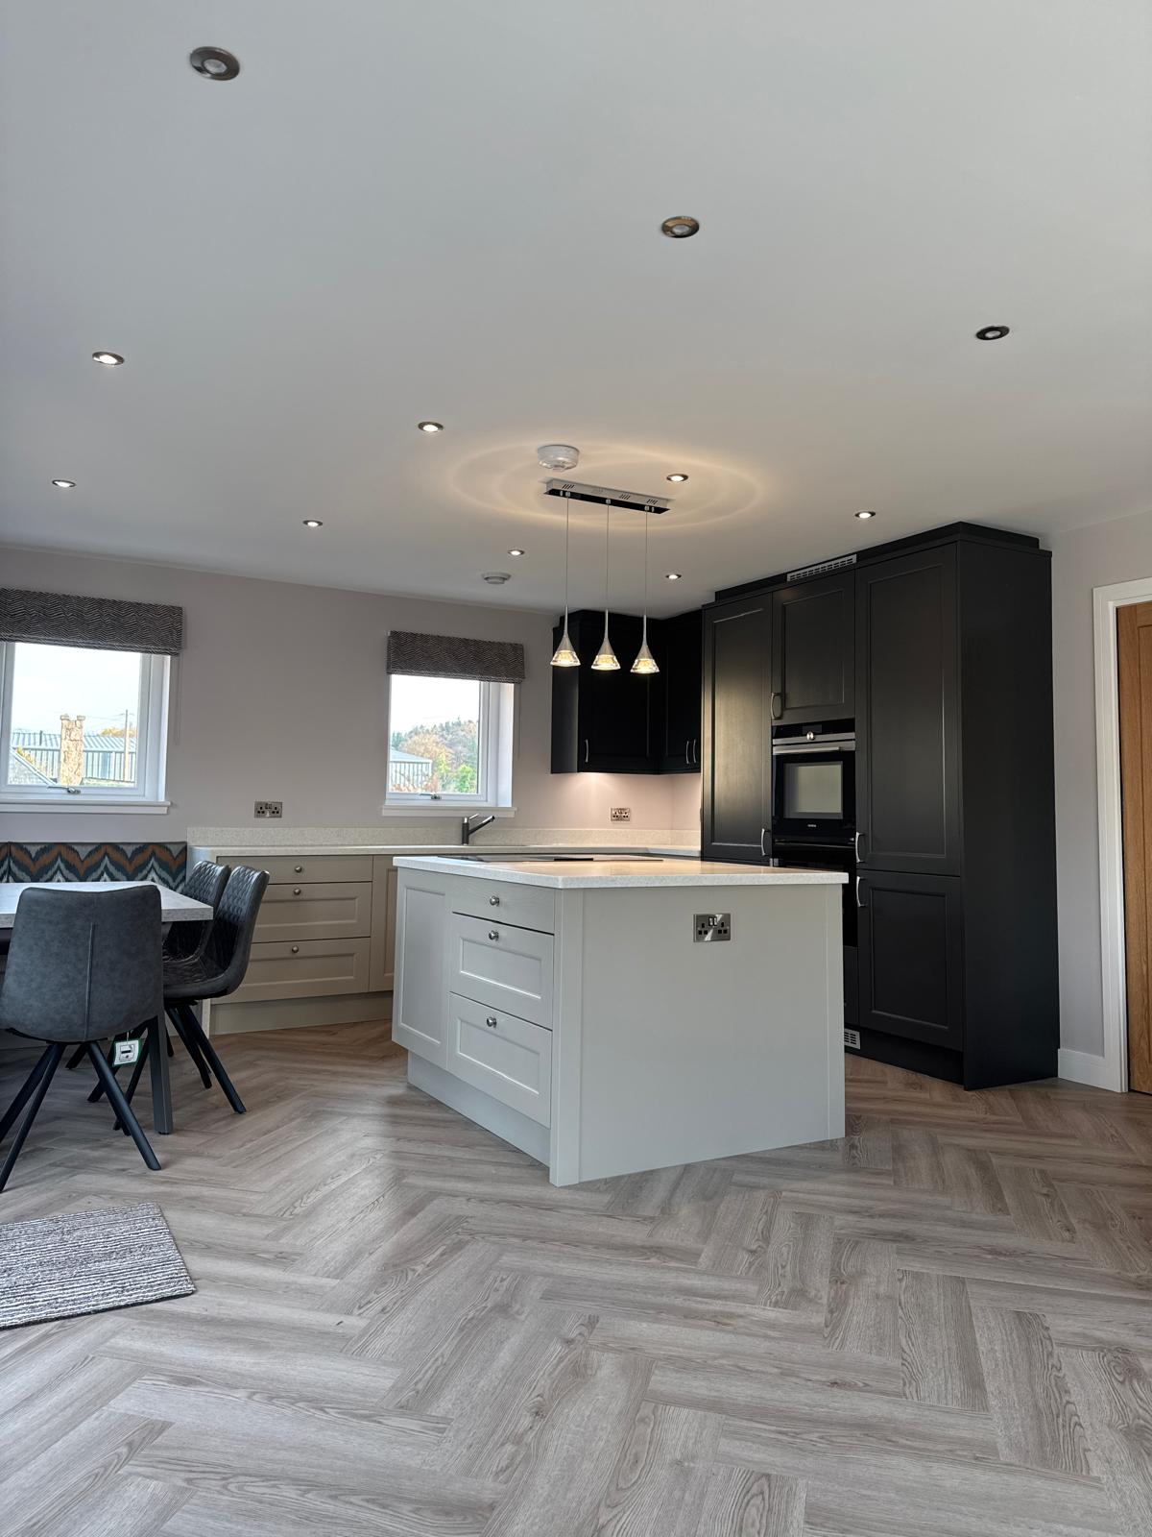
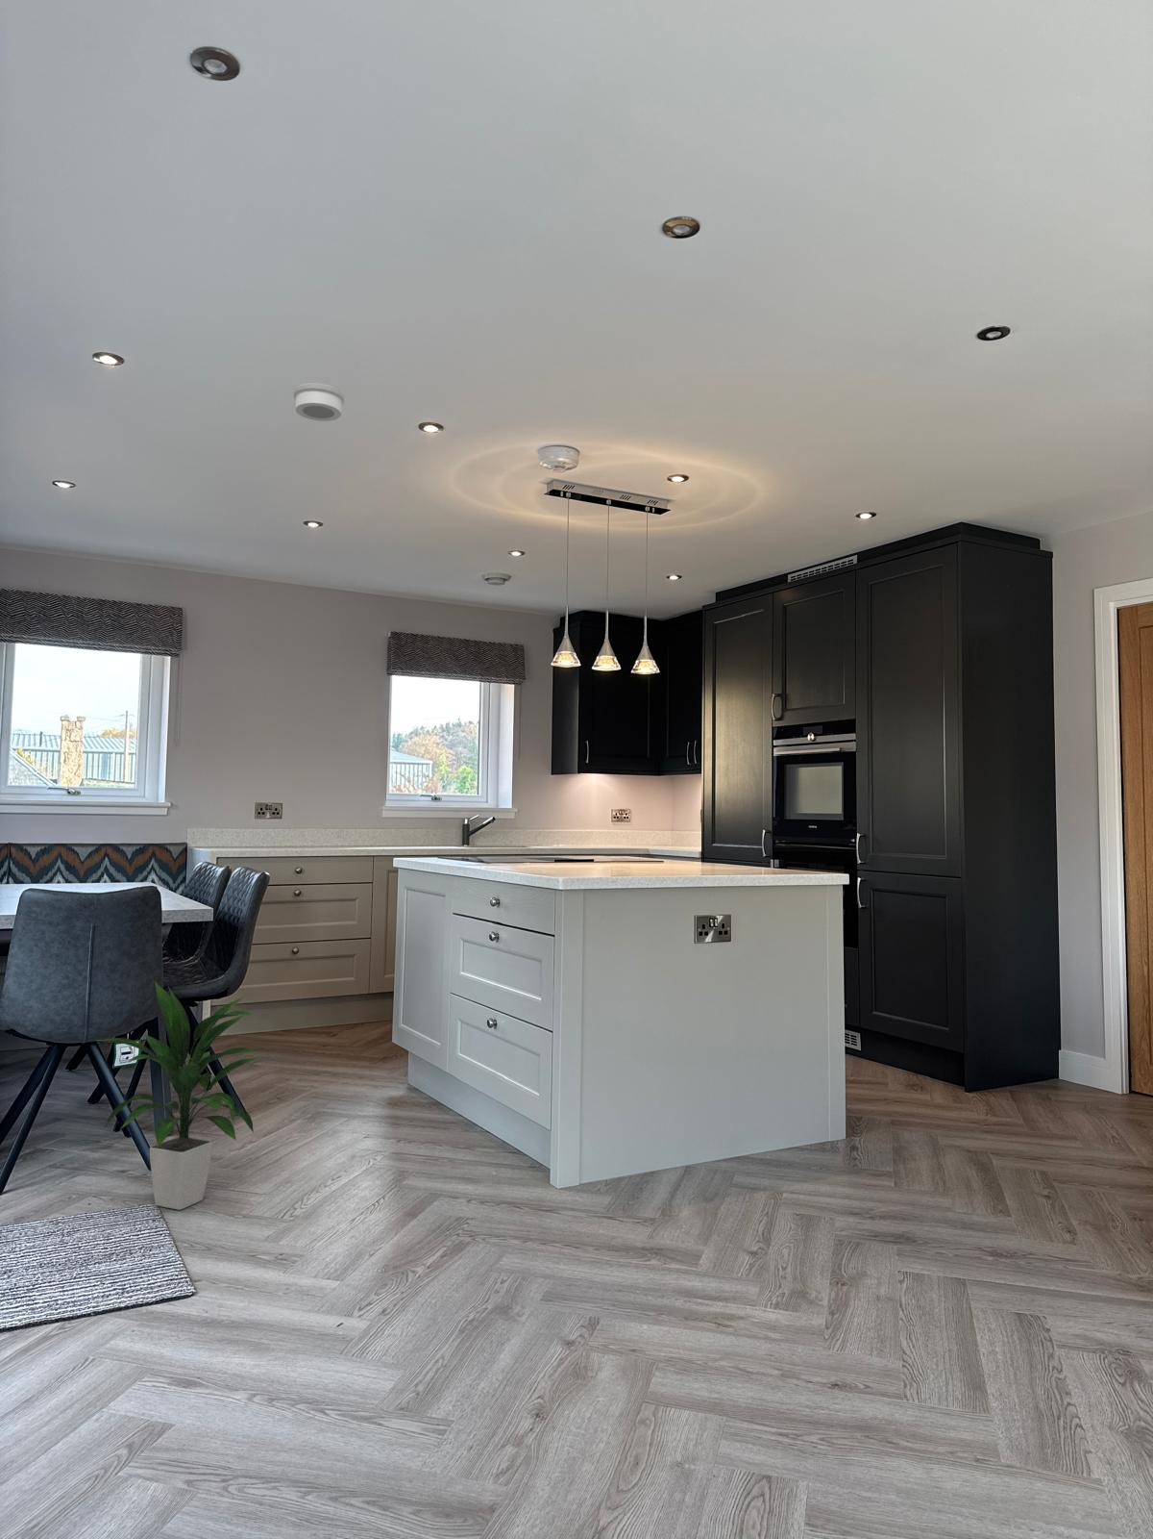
+ smoke detector [293,382,345,422]
+ indoor plant [97,980,263,1211]
